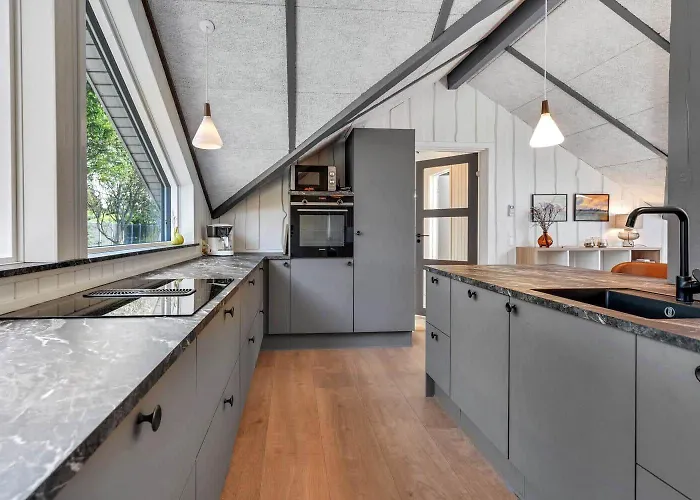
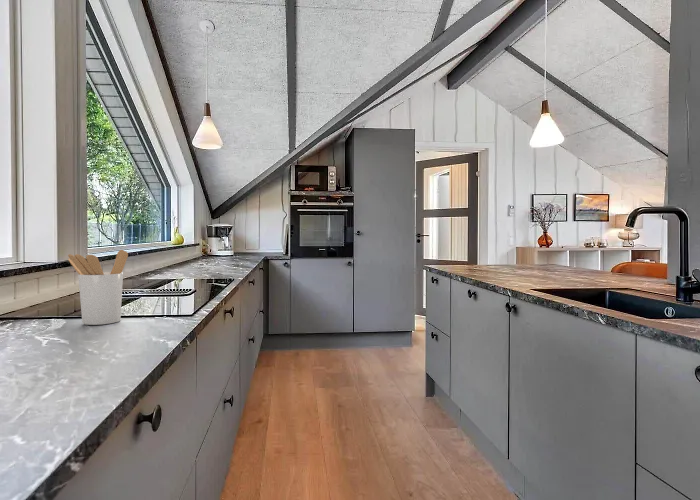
+ utensil holder [67,249,129,326]
